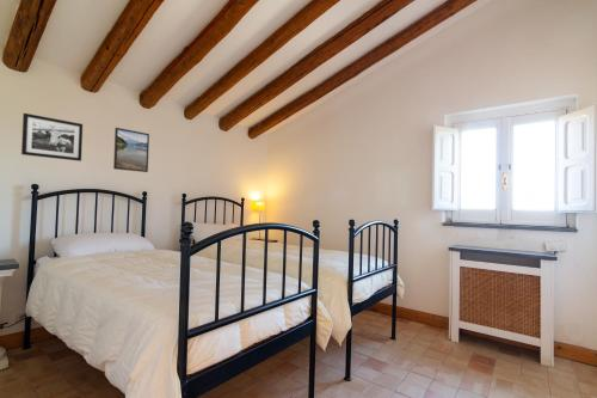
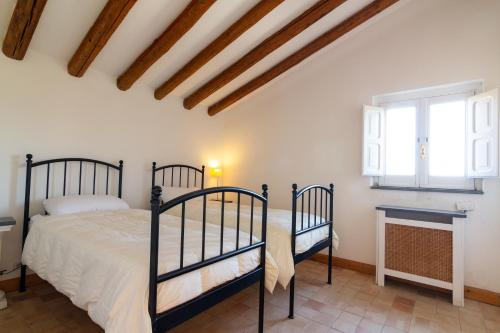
- picture frame [20,112,84,163]
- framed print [112,127,150,173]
